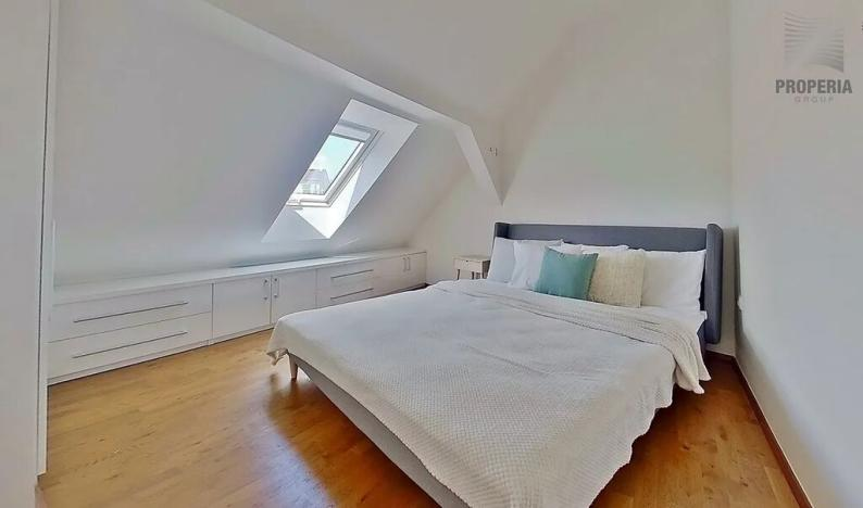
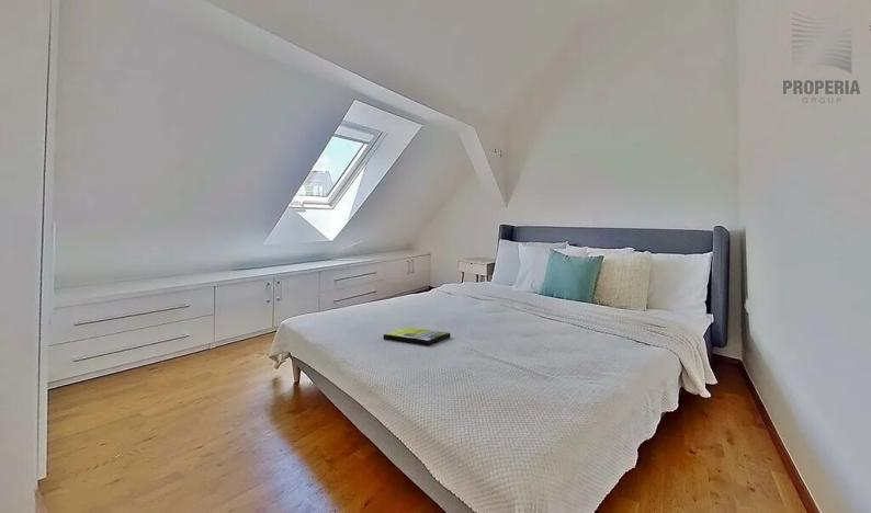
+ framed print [383,327,451,346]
